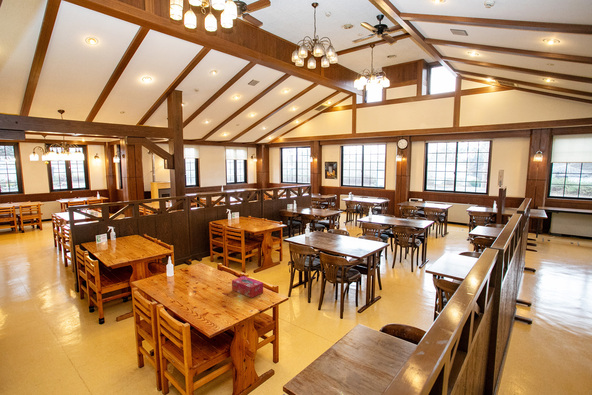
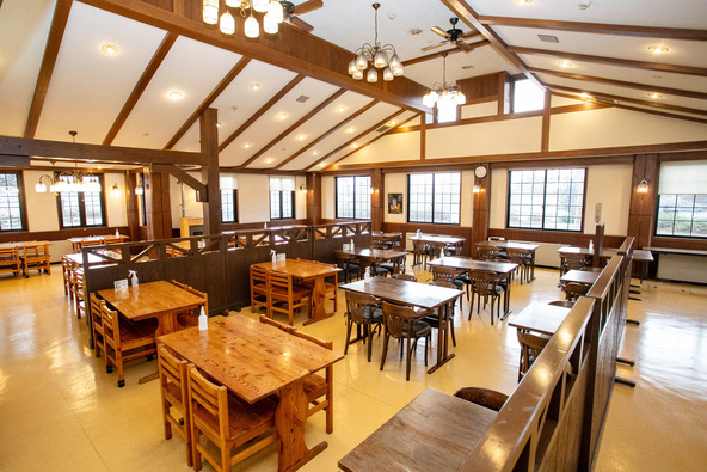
- tissue box [231,275,264,299]
